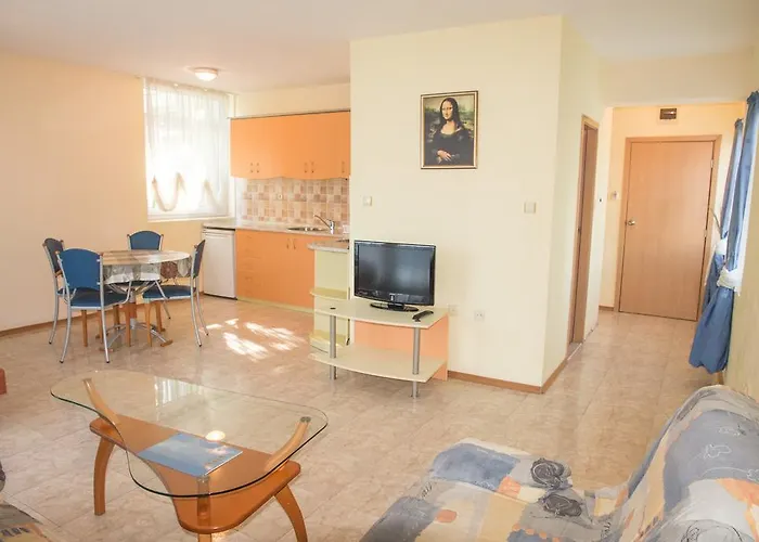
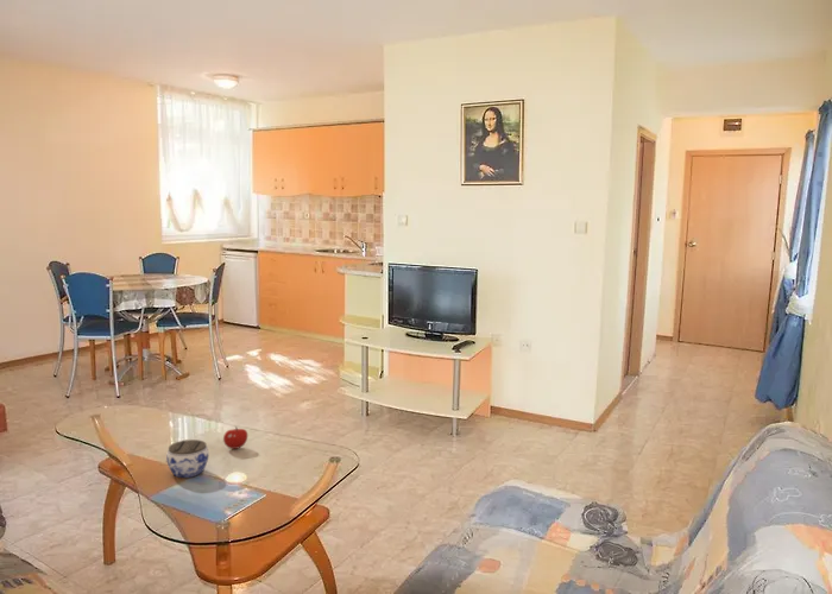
+ jar [165,438,210,479]
+ fruit [222,425,248,450]
